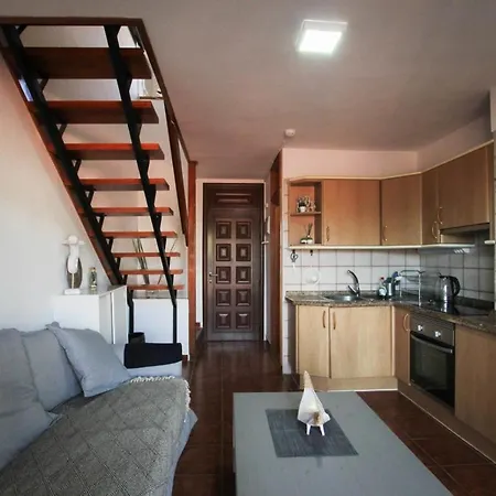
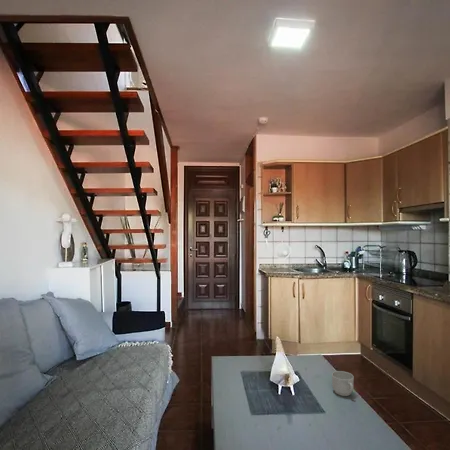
+ mug [331,370,355,397]
